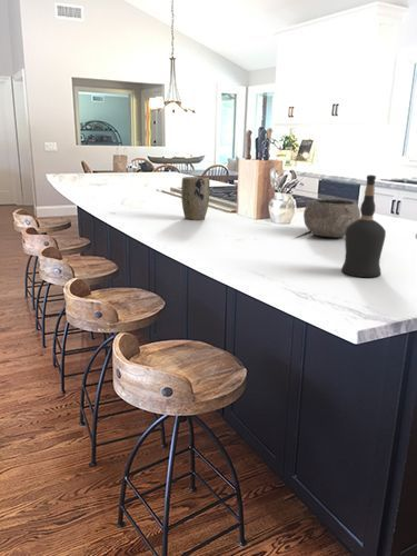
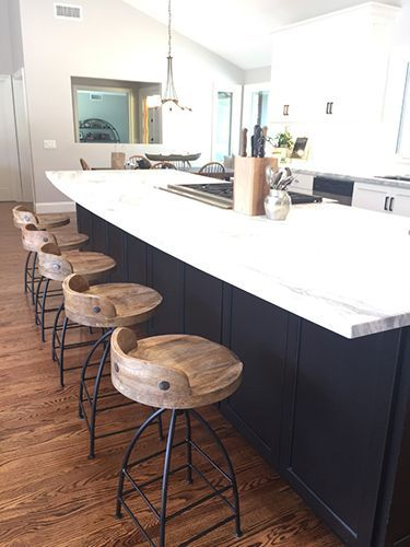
- liquor bottle [340,173,387,278]
- plant pot [180,176,210,221]
- bowl [302,198,361,239]
